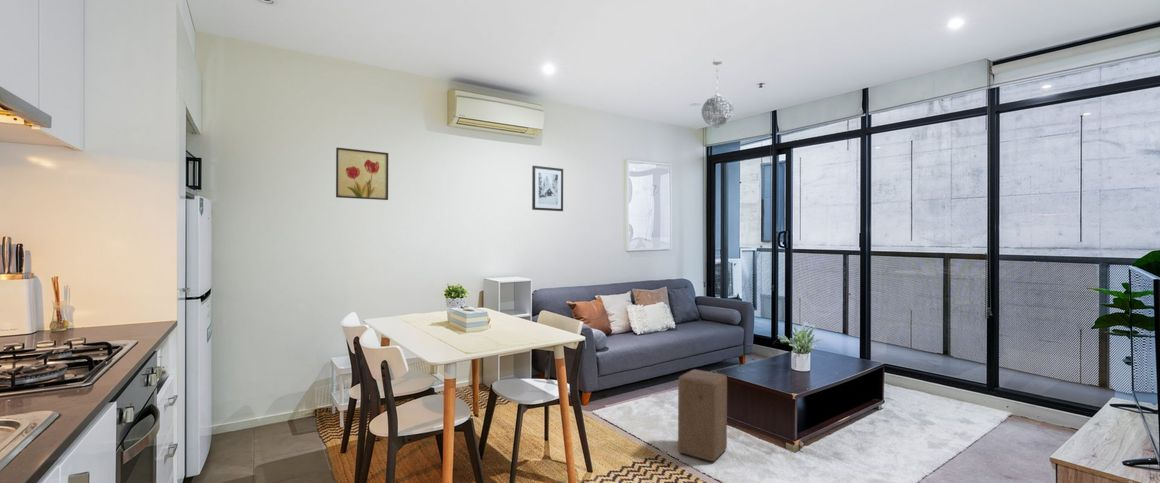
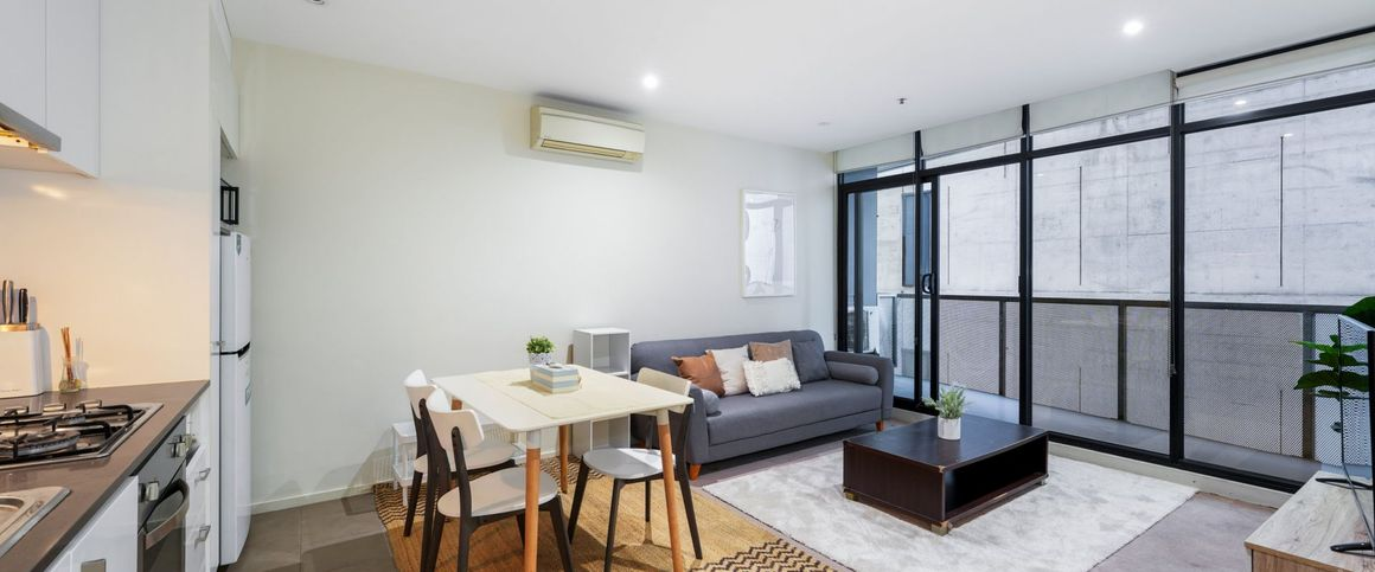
- wall art [335,147,389,201]
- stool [677,368,728,462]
- wall art [531,165,564,212]
- pendant light [700,58,734,131]
